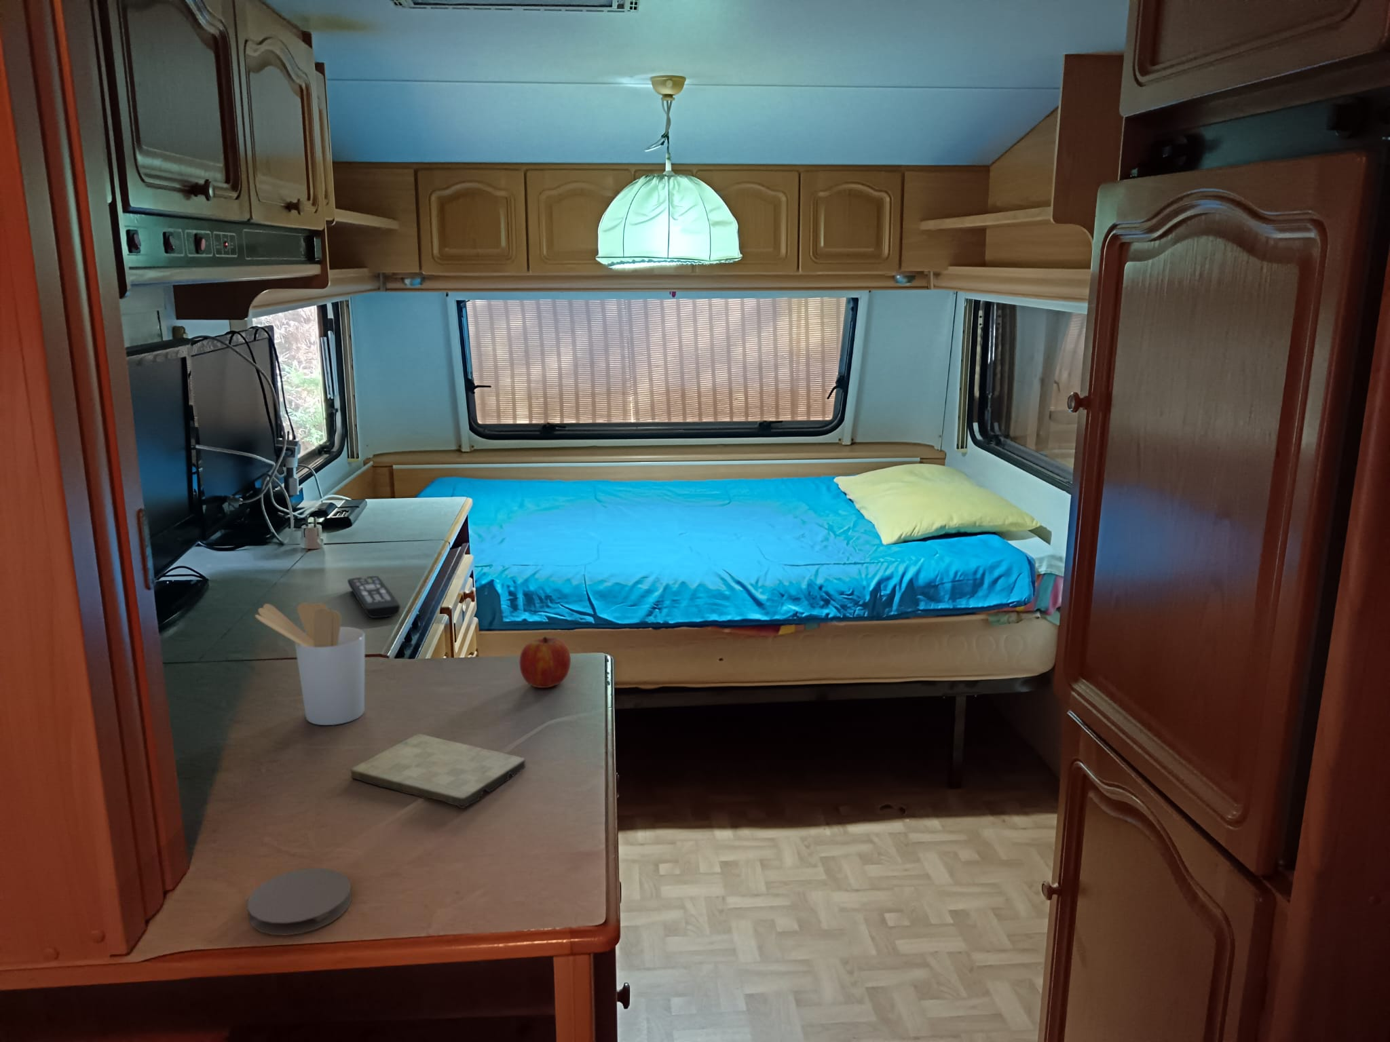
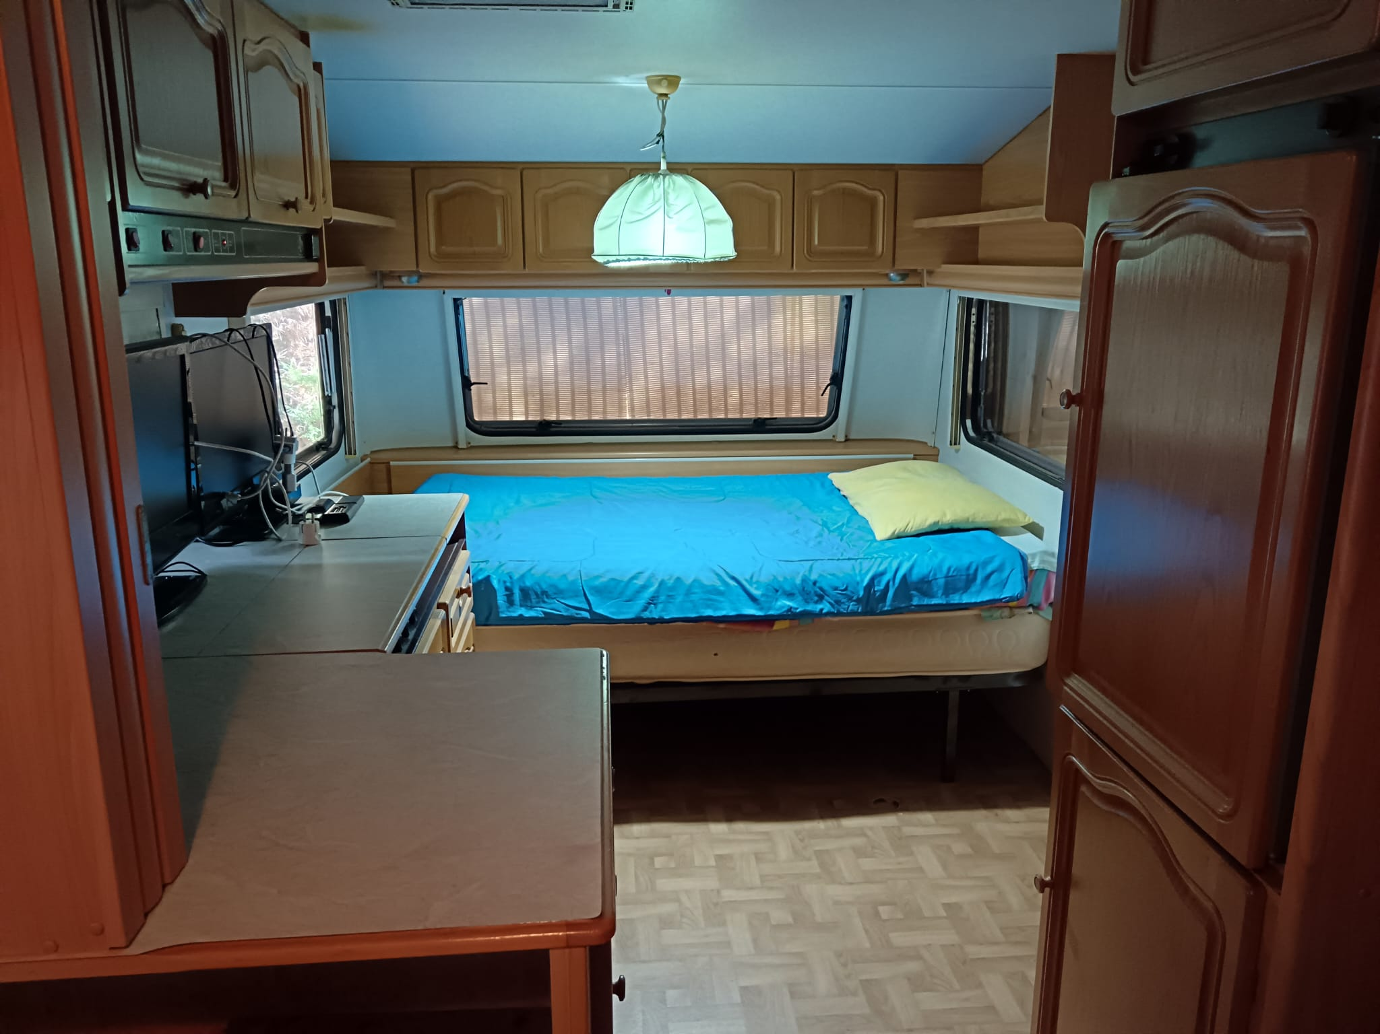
- fruit [519,636,571,688]
- cutting board [350,733,526,809]
- coaster [247,868,352,936]
- remote control [347,576,401,618]
- utensil holder [255,602,366,726]
